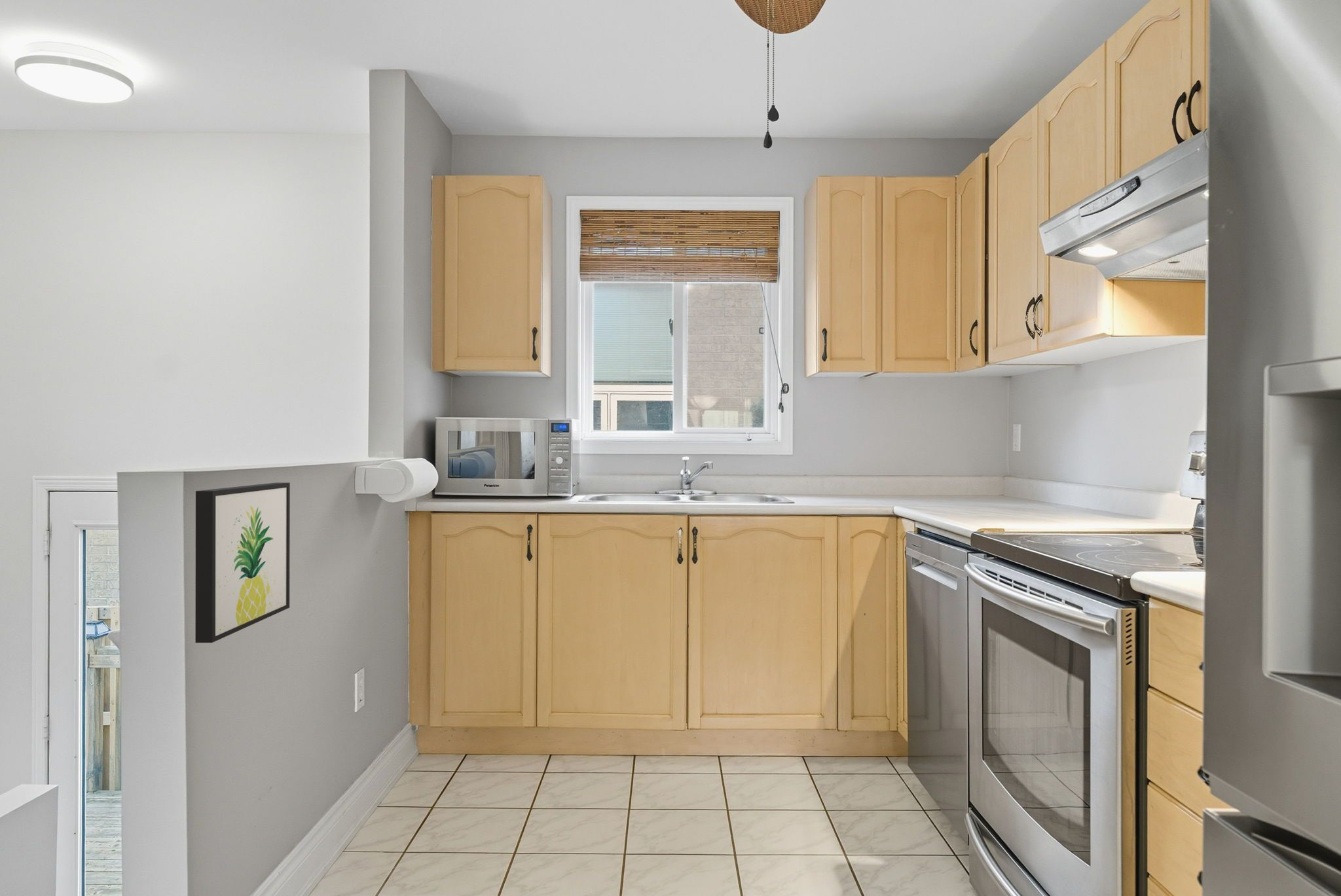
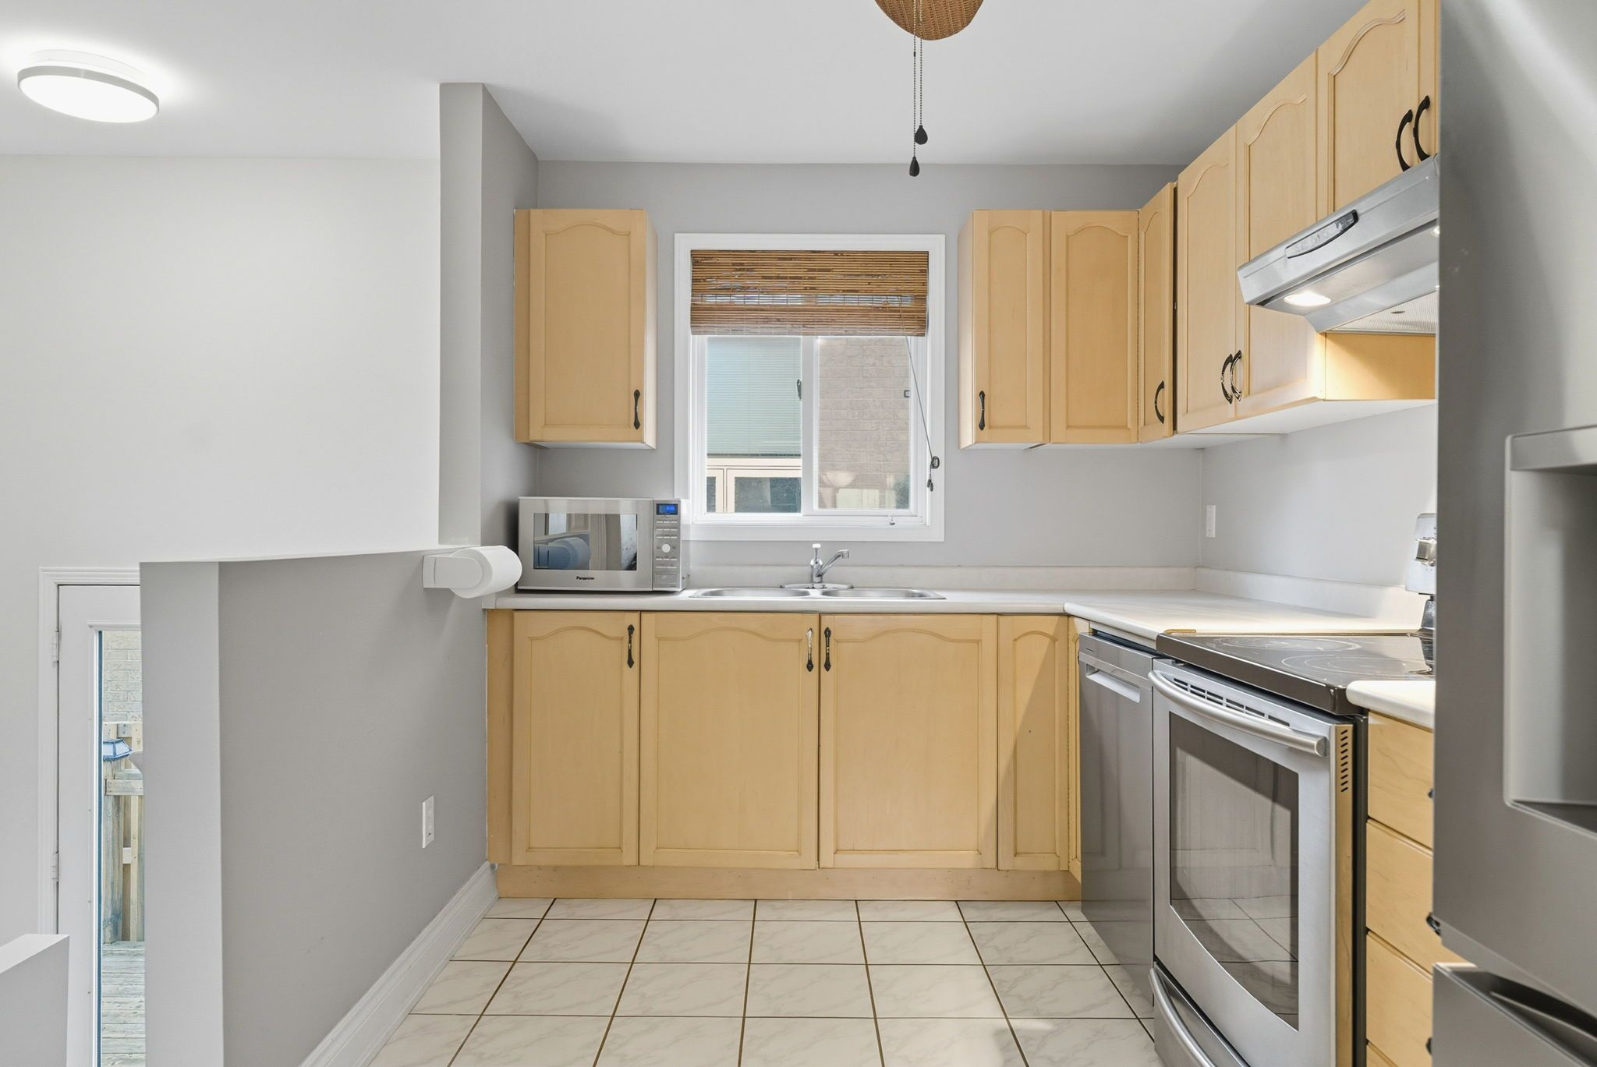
- wall art [194,482,291,643]
